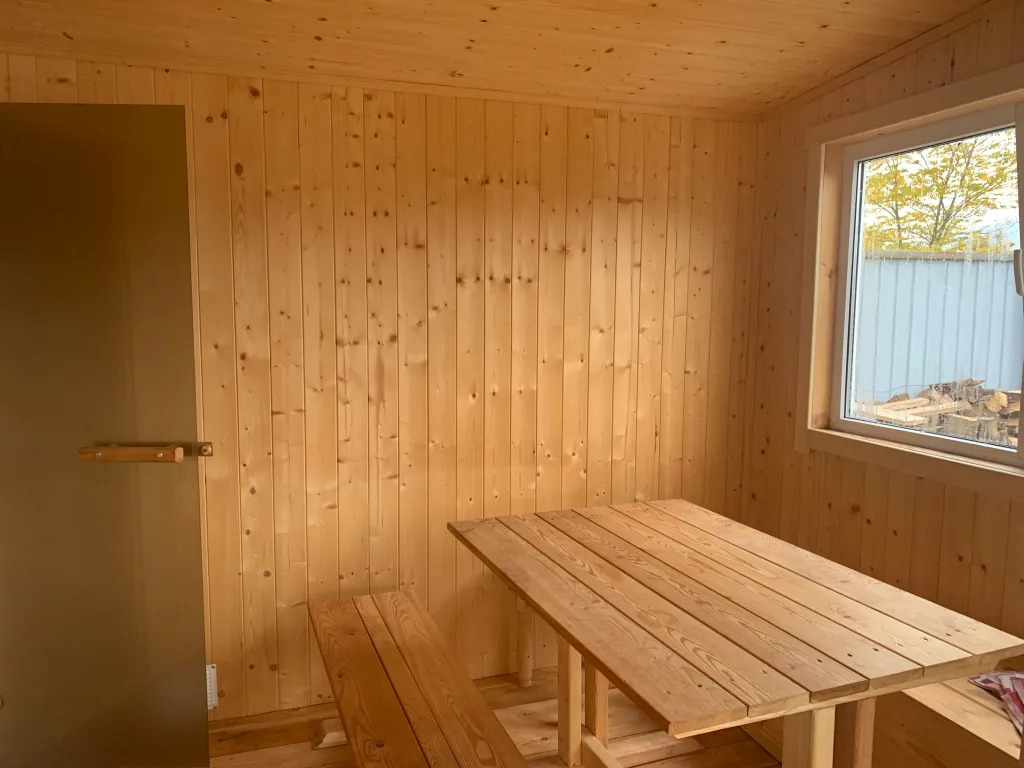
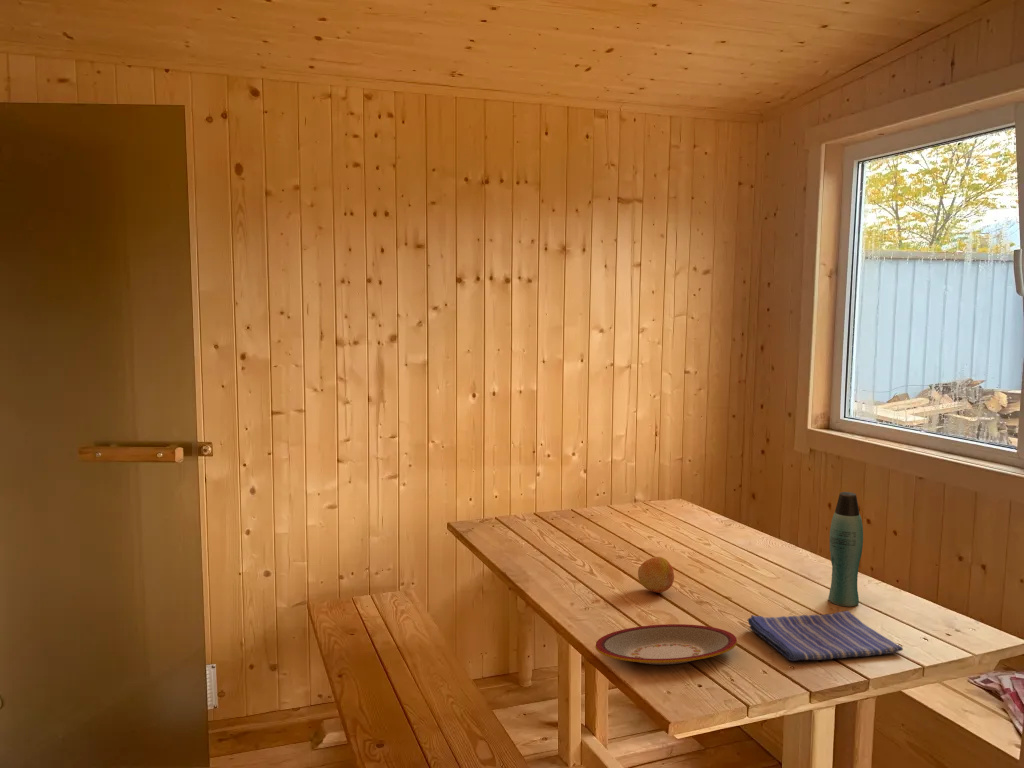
+ plate [594,623,738,665]
+ dish towel [747,610,904,662]
+ bottle [827,491,864,608]
+ fruit [637,556,675,594]
